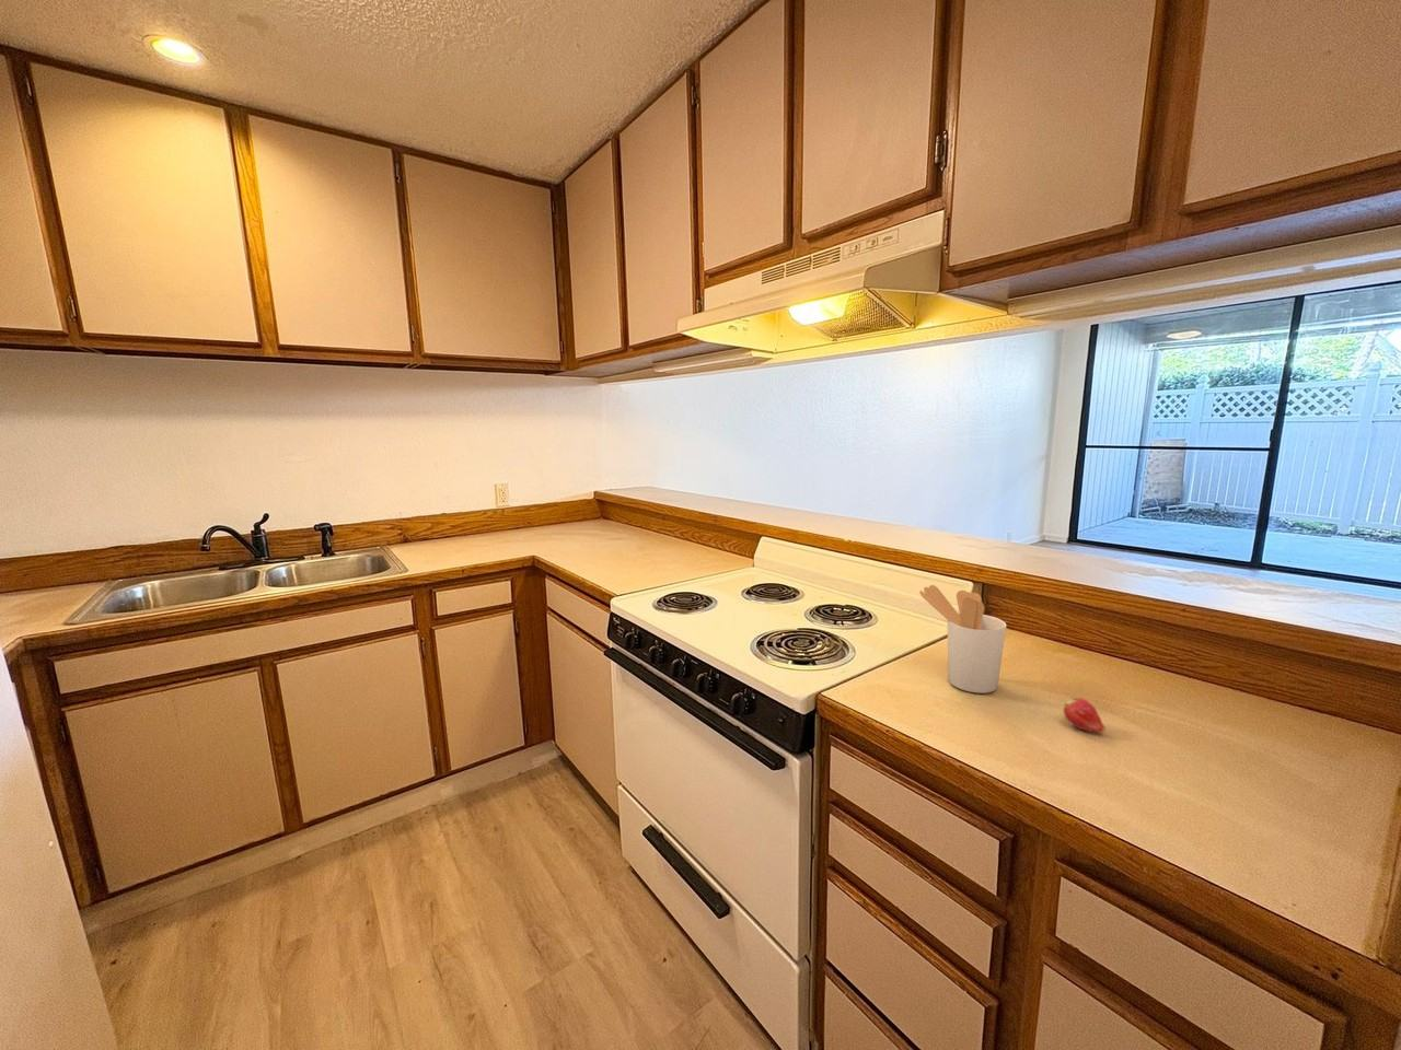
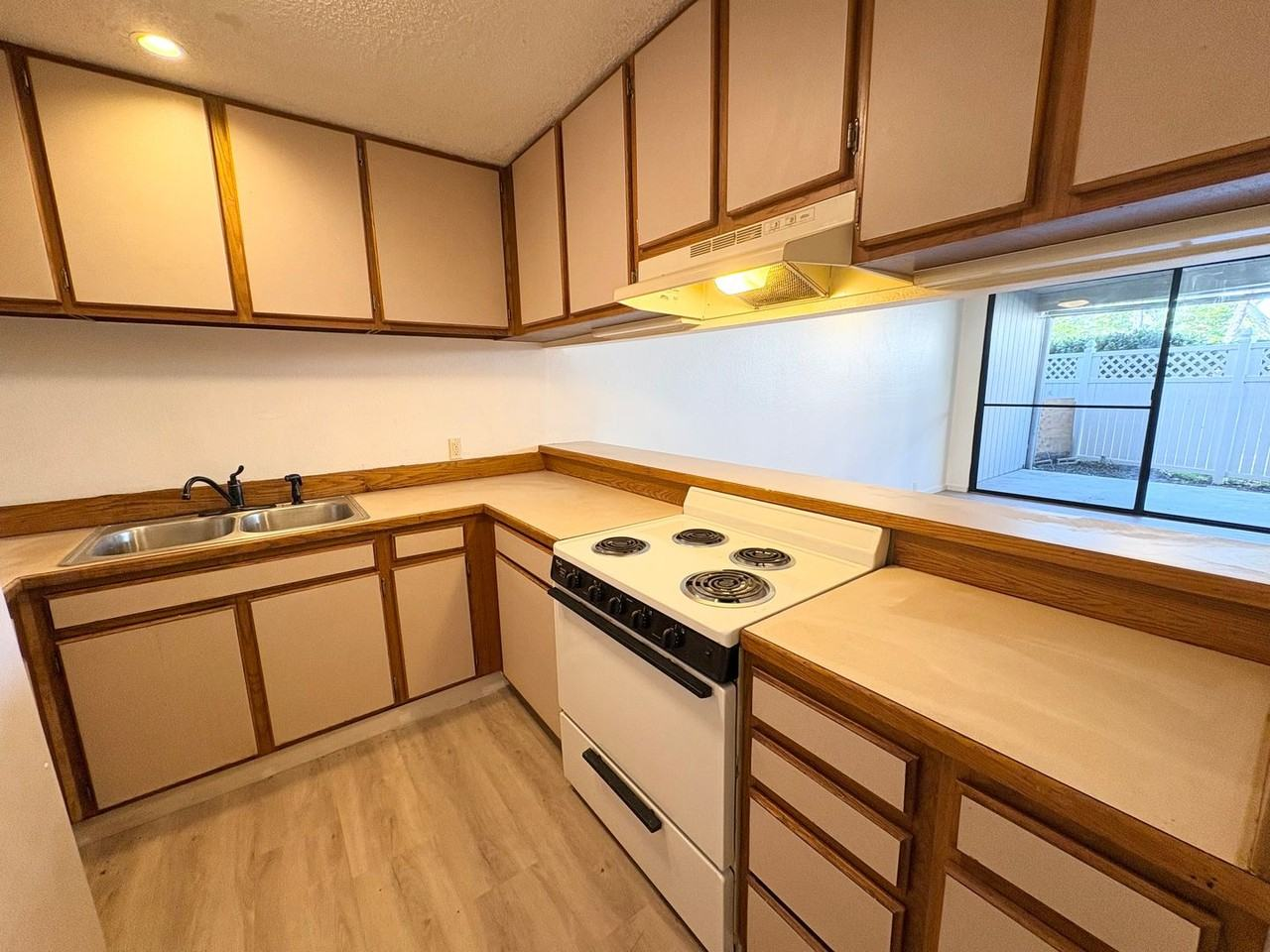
- utensil holder [918,585,1007,695]
- fruit [1062,693,1106,733]
